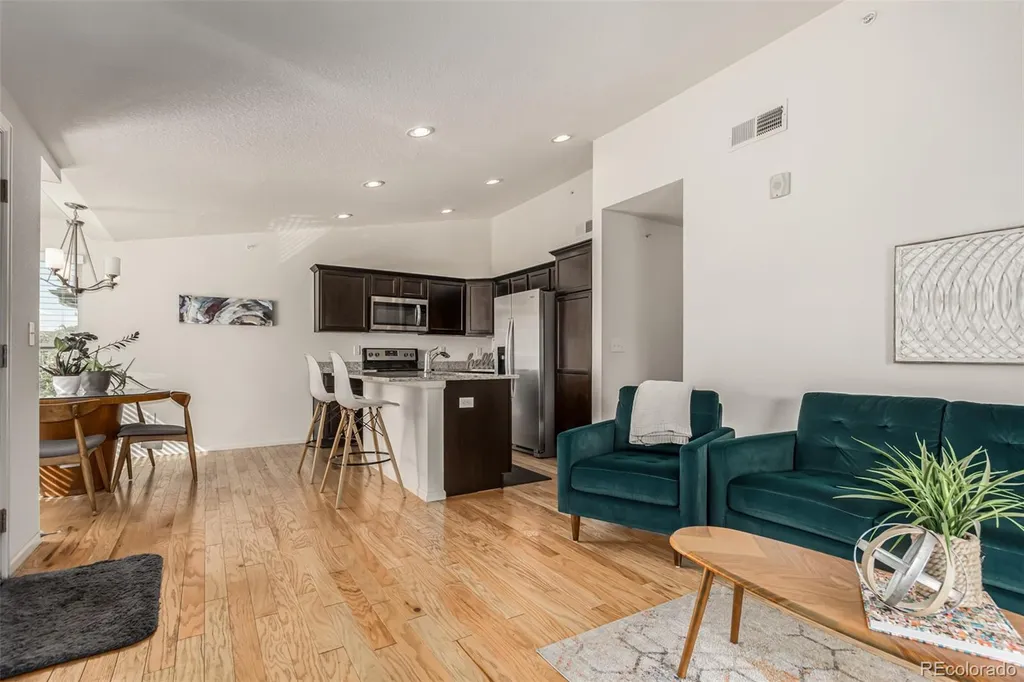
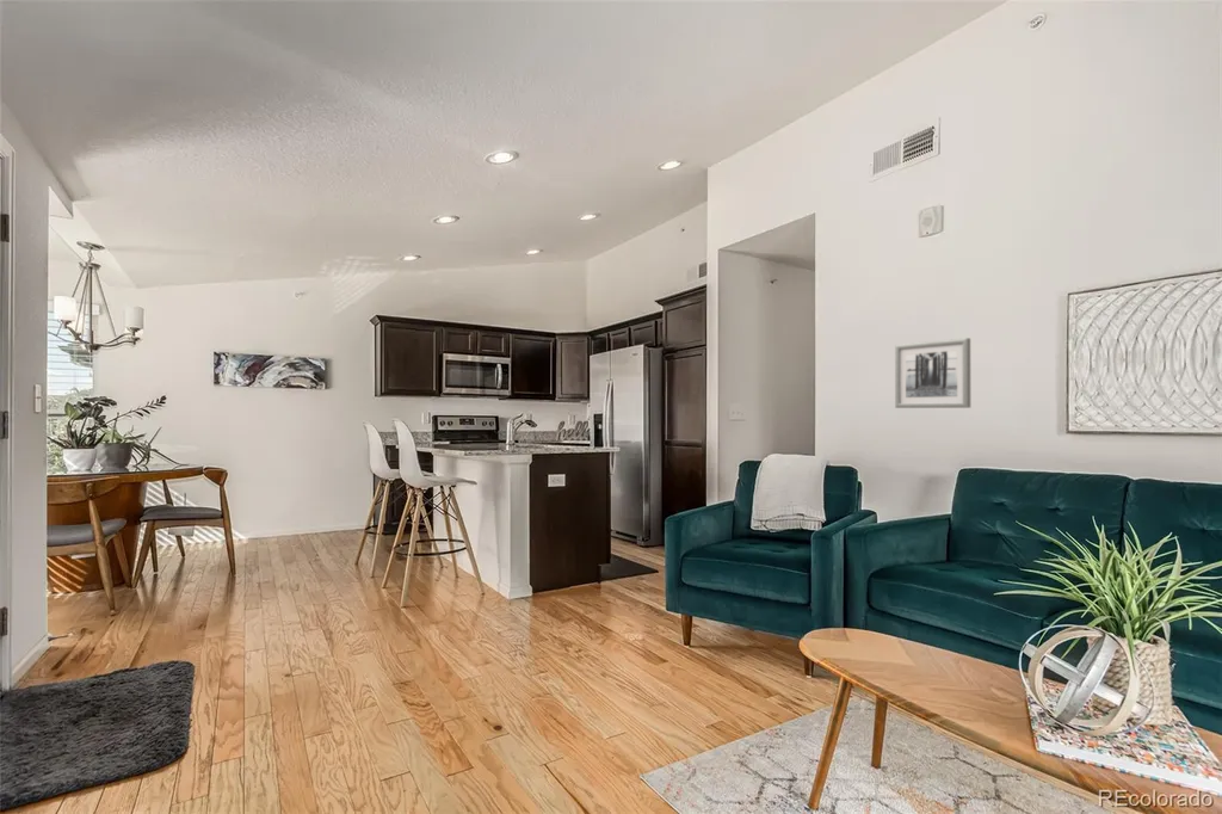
+ wall art [894,337,971,409]
